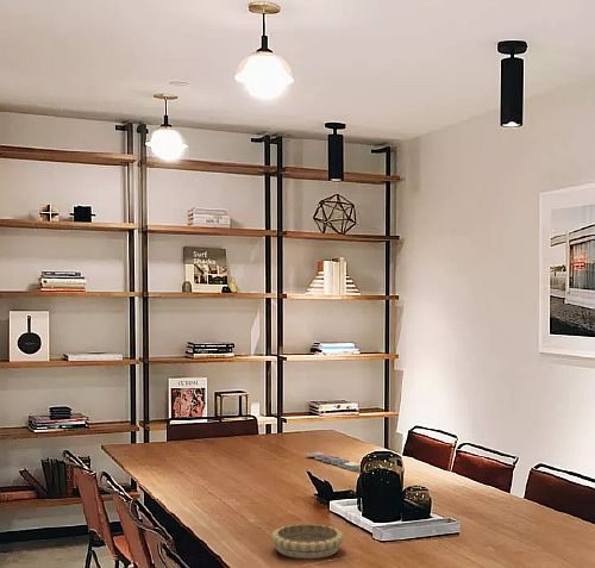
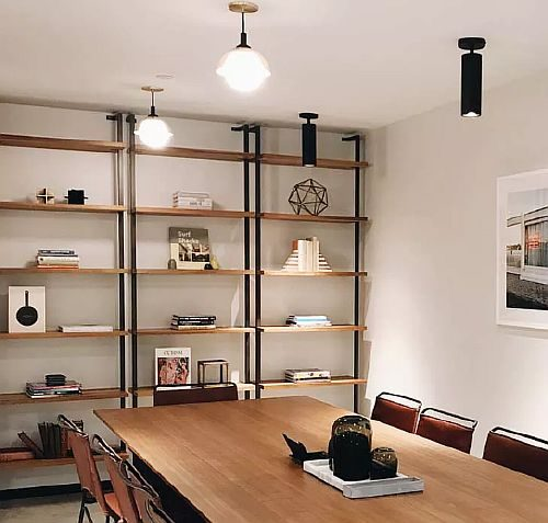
- decorative bowl [270,523,345,560]
- book [303,451,362,474]
